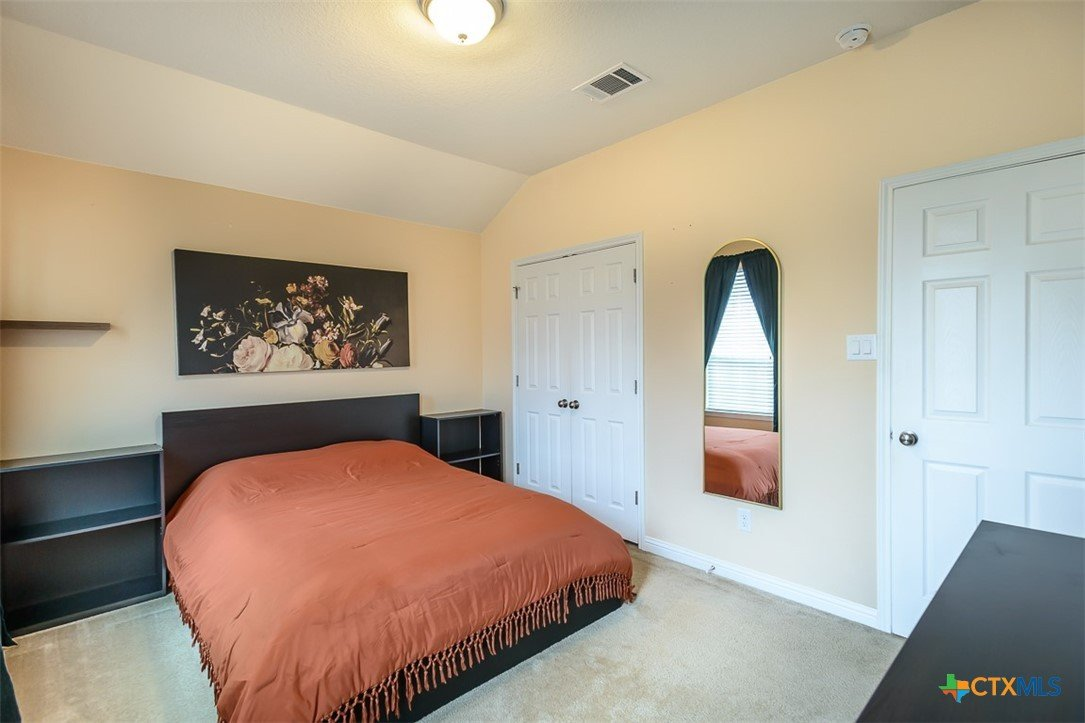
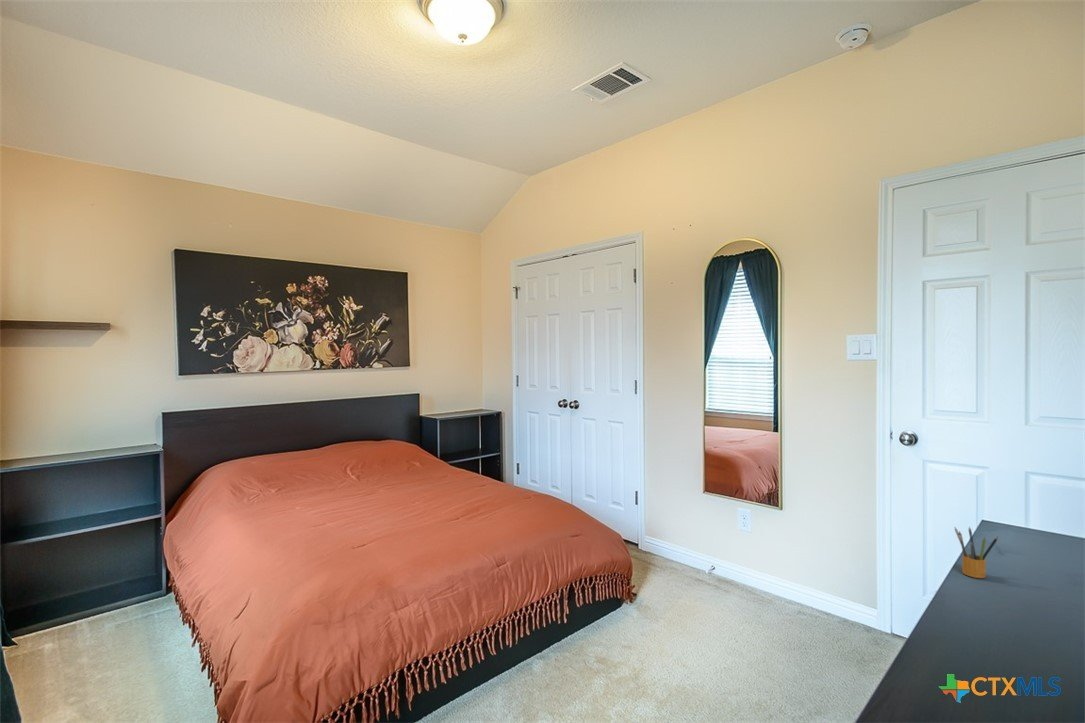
+ pencil box [954,526,999,579]
